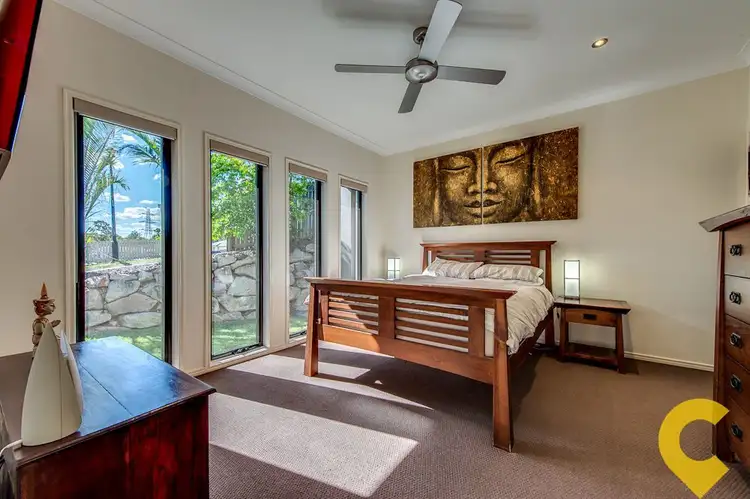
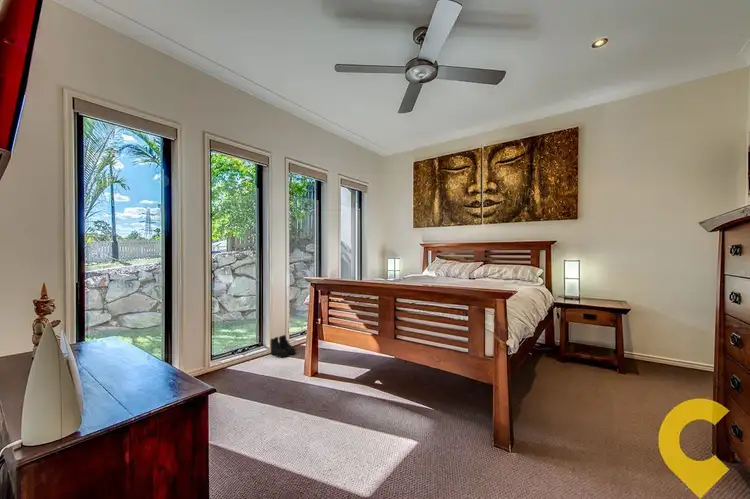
+ boots [269,334,297,359]
